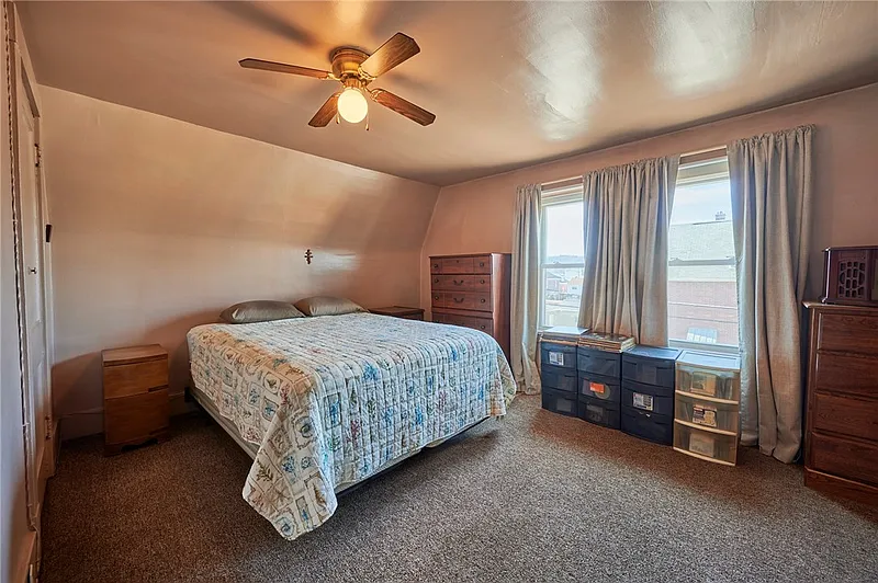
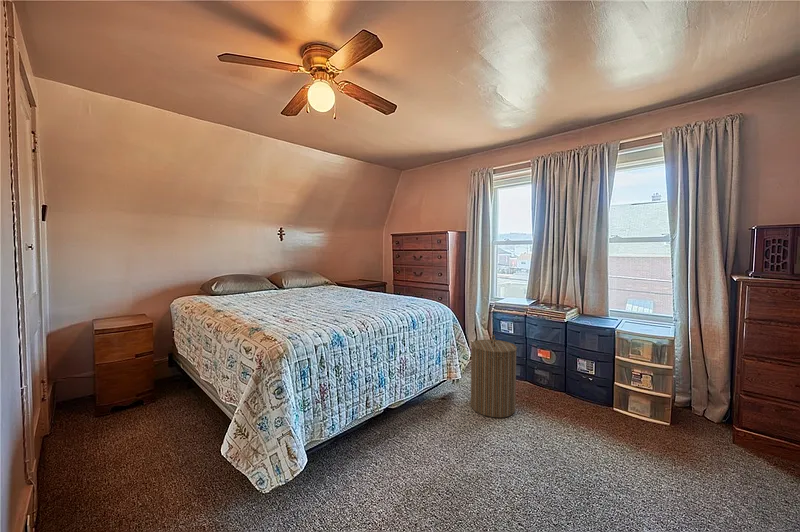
+ laundry hamper [470,334,518,419]
